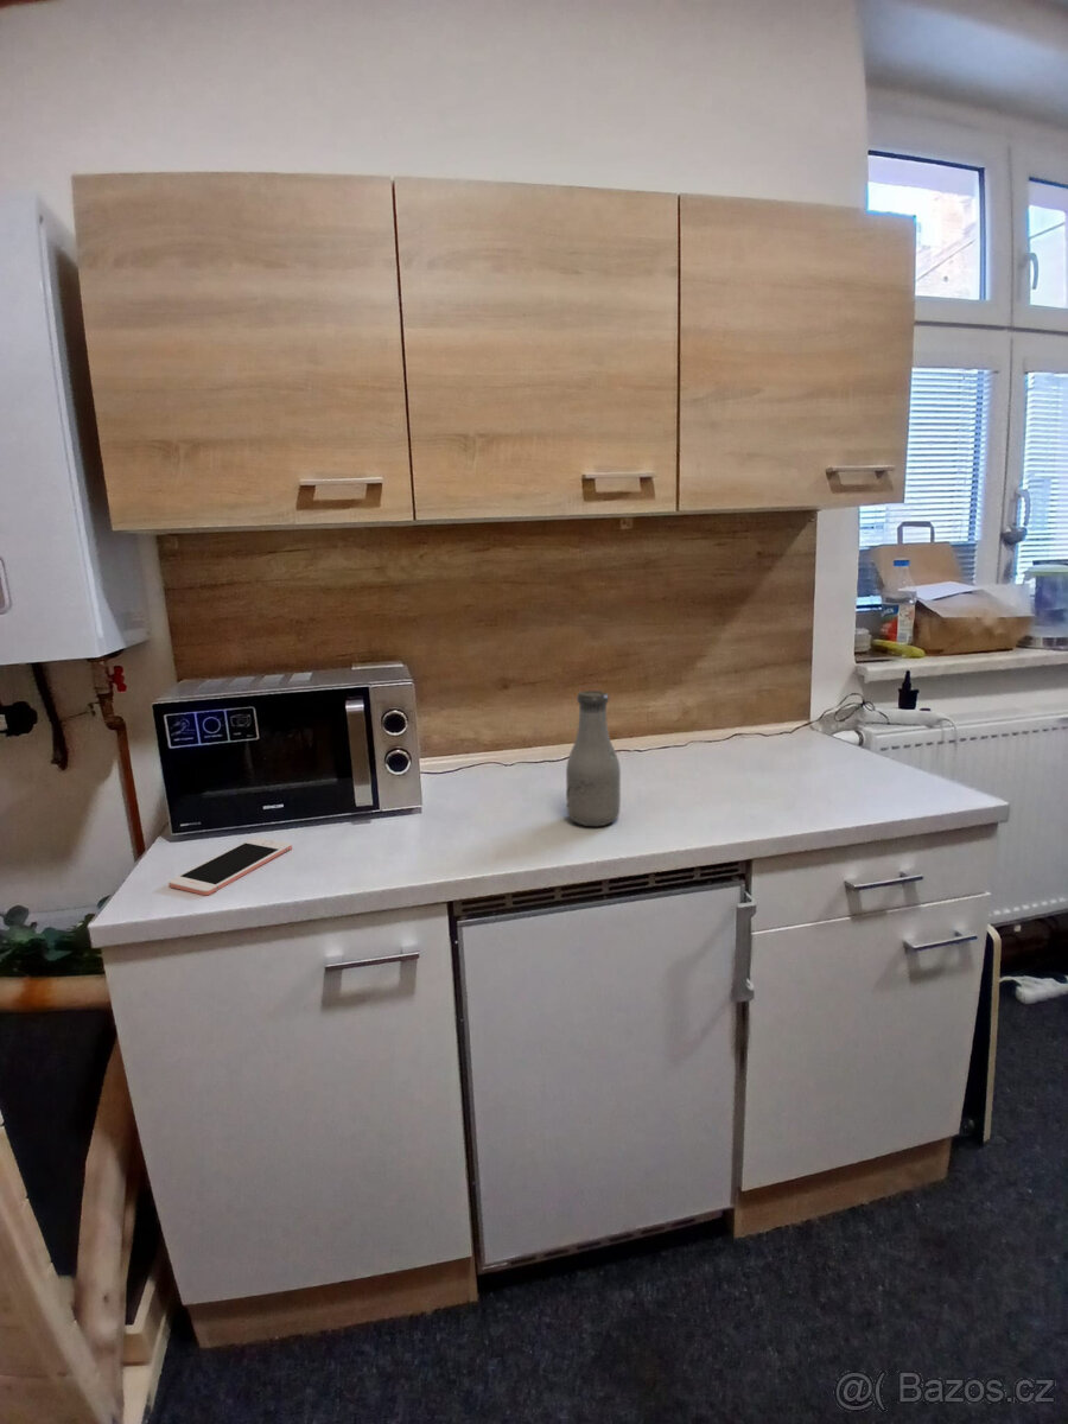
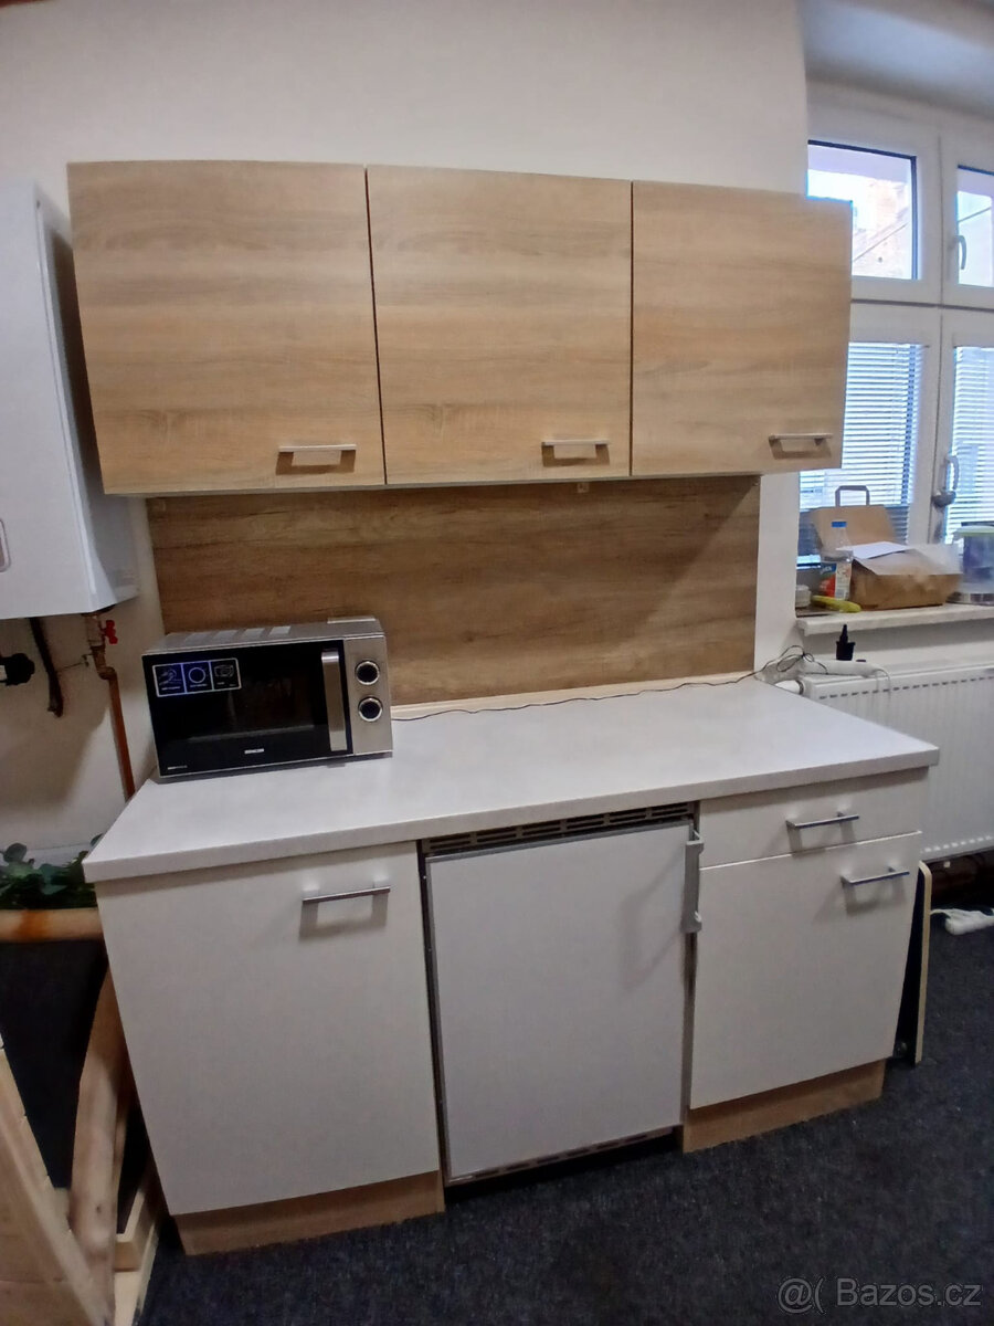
- bottle [565,689,622,827]
- cell phone [167,837,293,896]
